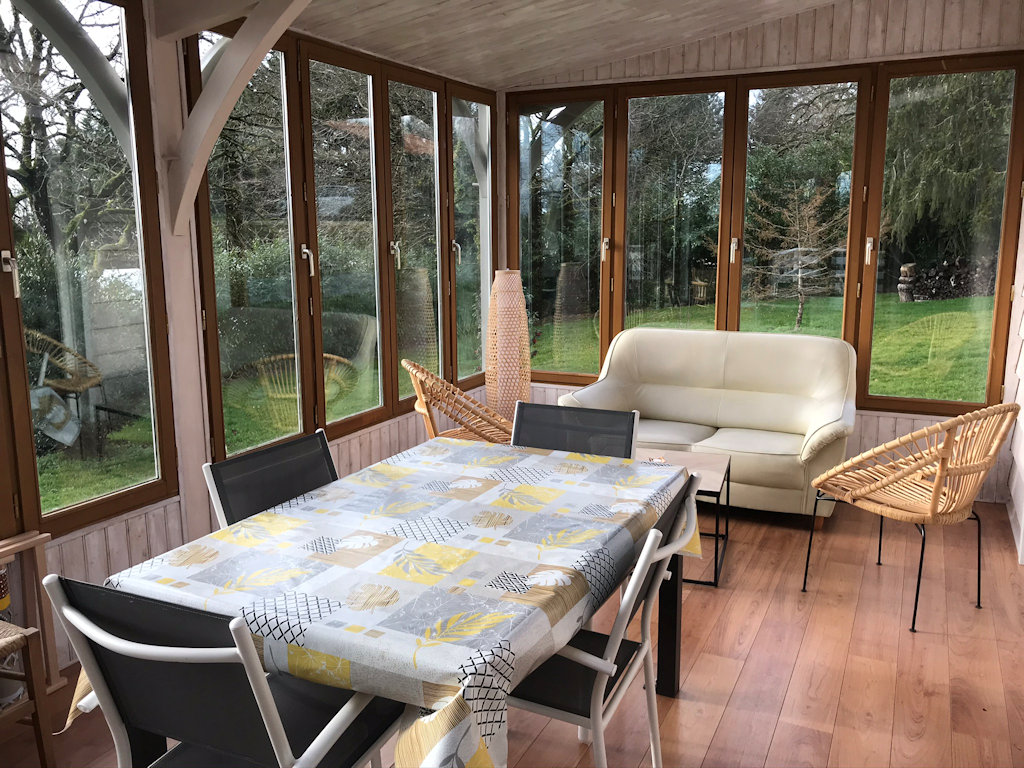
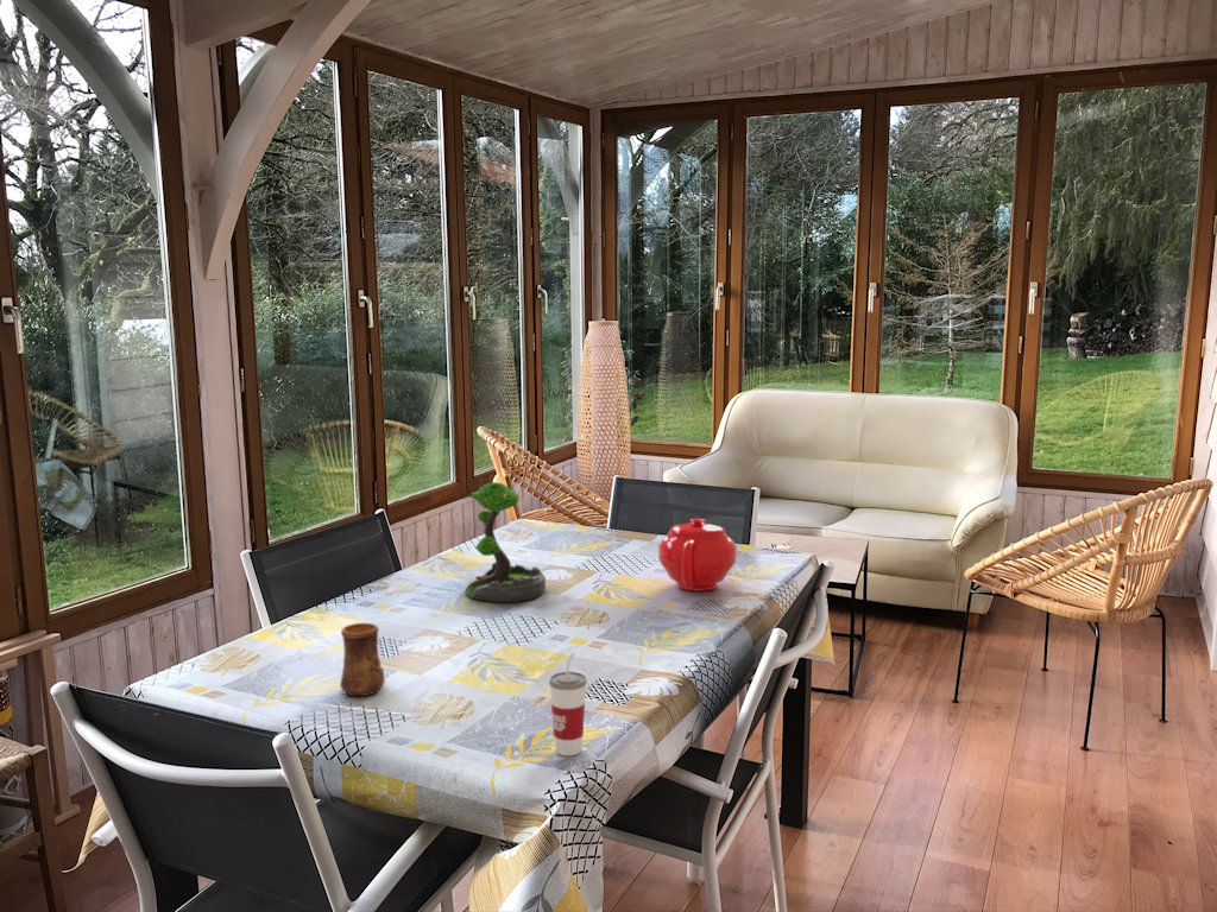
+ plant [464,481,547,603]
+ cup [548,652,588,758]
+ teapot [657,517,738,593]
+ cup [339,622,386,697]
